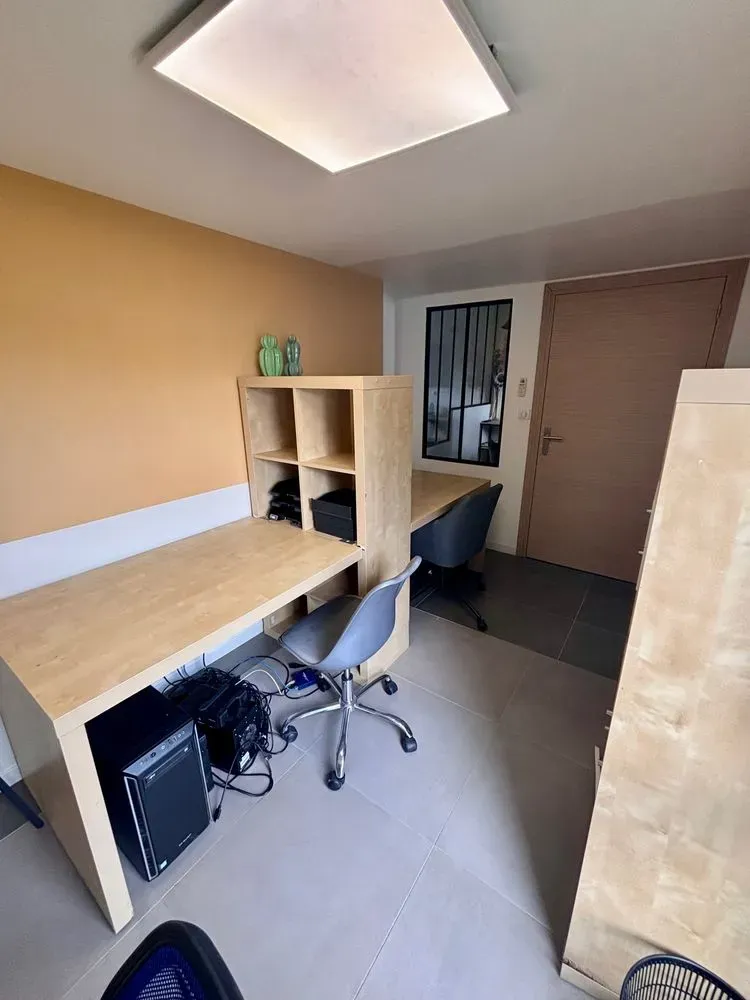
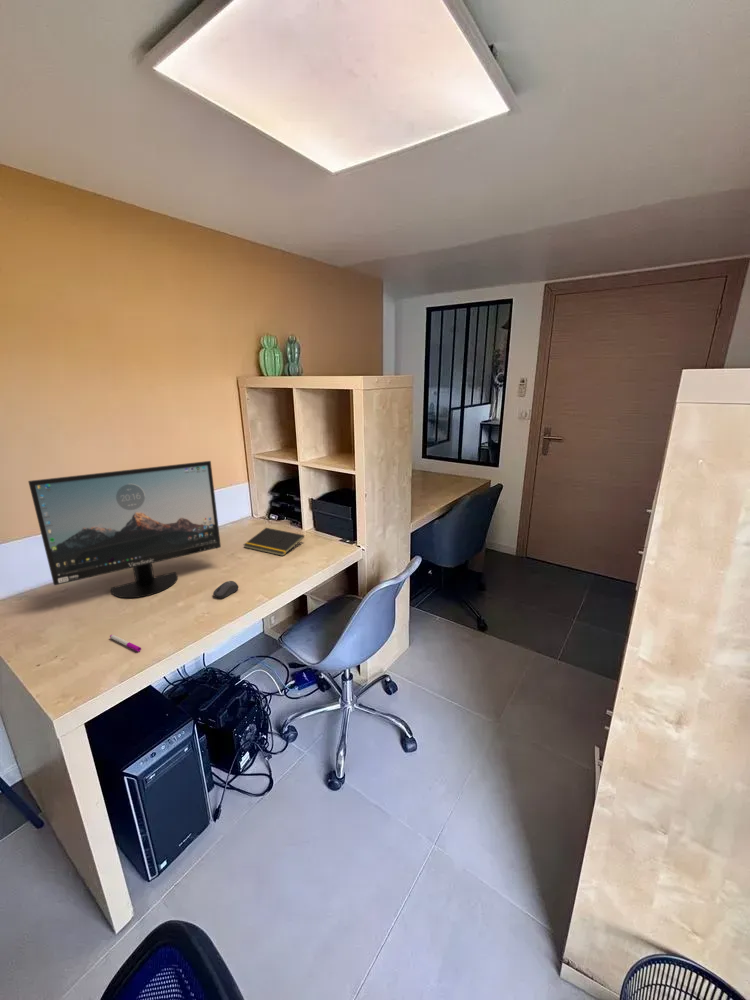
+ computer mouse [212,580,239,599]
+ monitor [27,460,222,599]
+ notepad [243,527,305,557]
+ pen [109,634,142,653]
